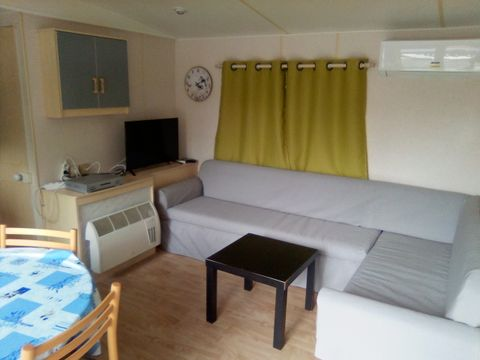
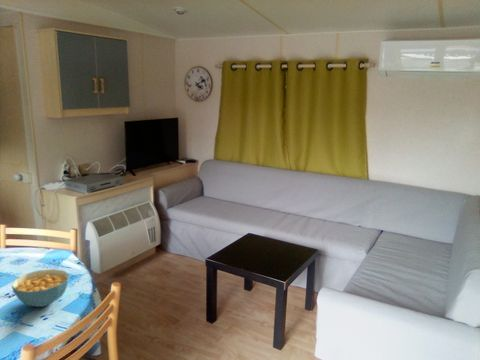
+ cereal bowl [11,268,70,308]
